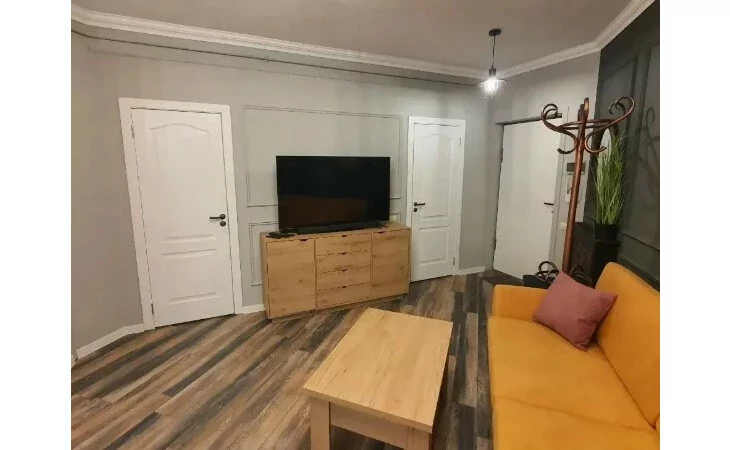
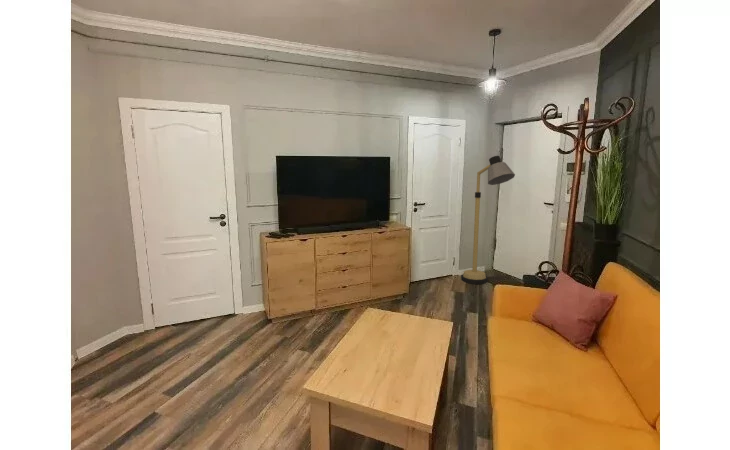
+ floor lamp [460,155,516,285]
